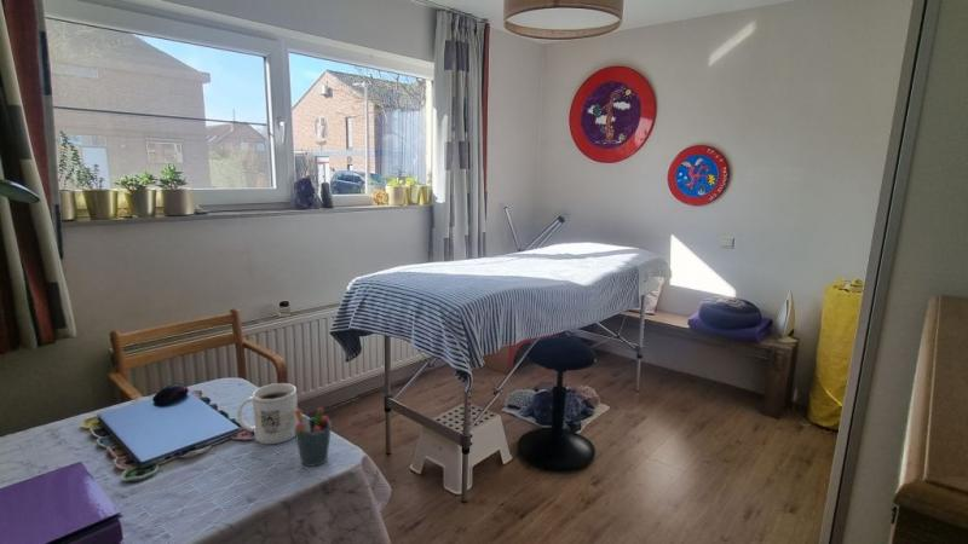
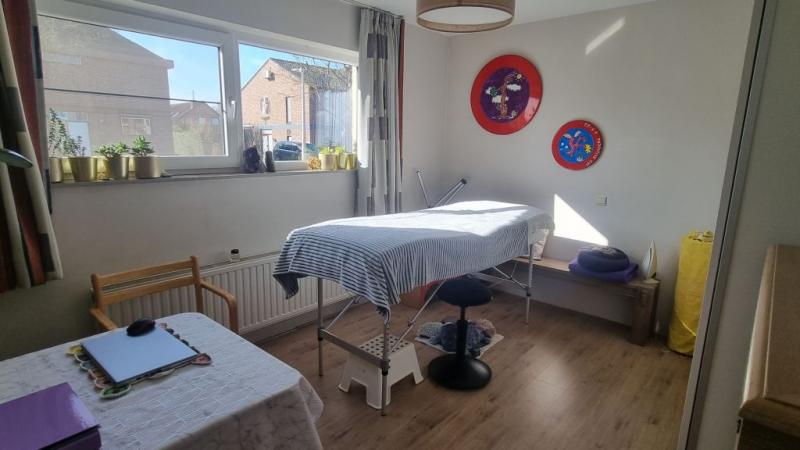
- mug [236,382,299,445]
- pen holder [294,406,333,468]
